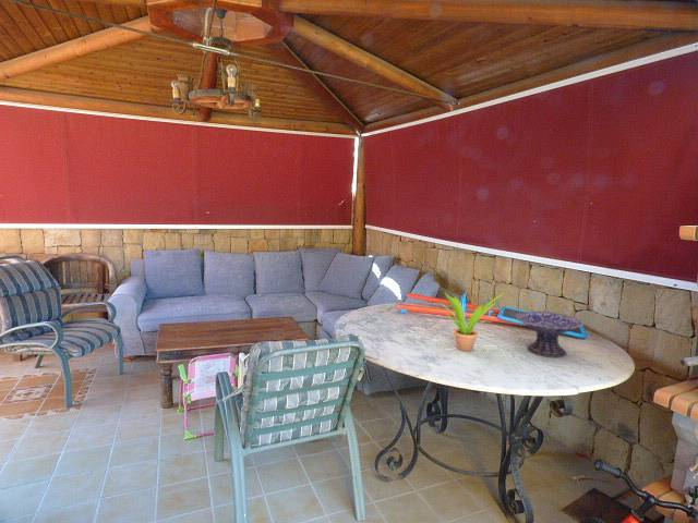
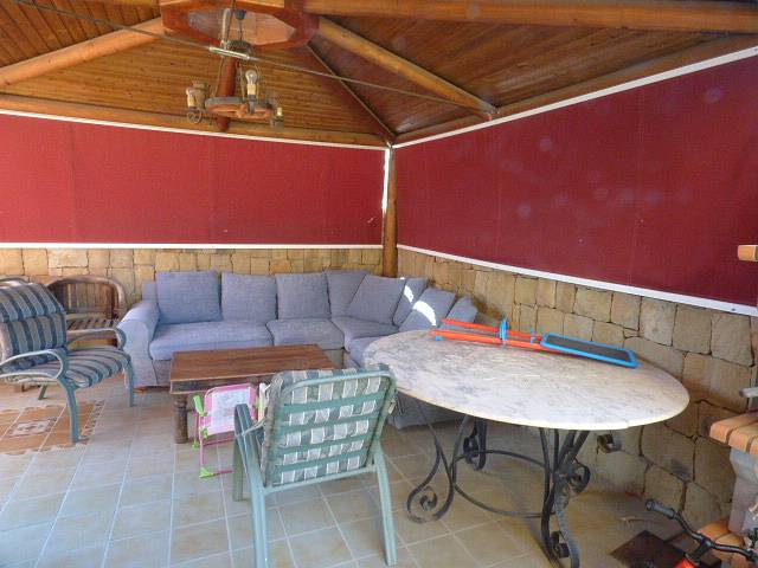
- decorative bowl [515,311,585,358]
- potted plant [440,292,504,352]
